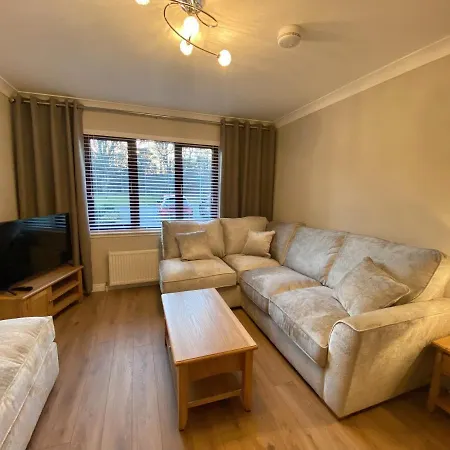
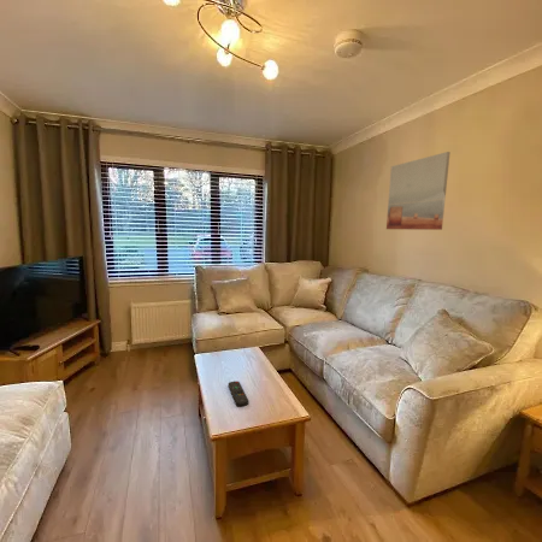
+ remote control [228,381,249,407]
+ wall art [385,151,452,231]
